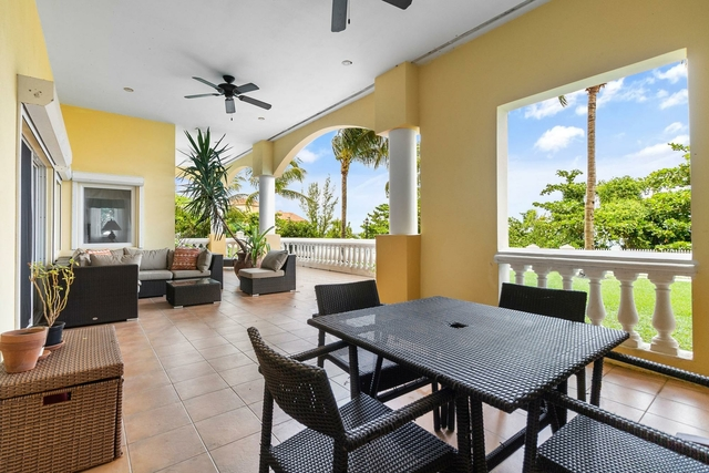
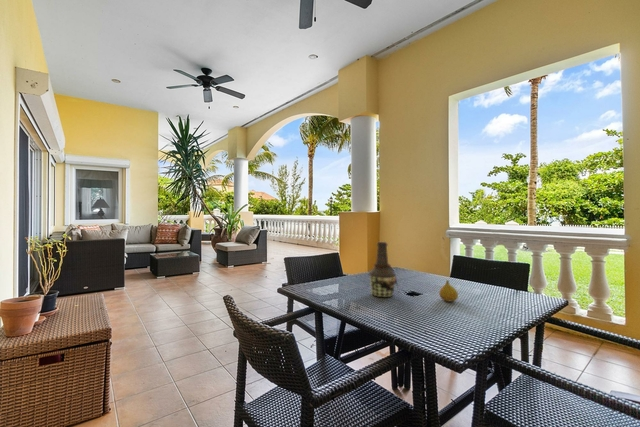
+ bottle [368,241,399,298]
+ fruit [438,279,459,302]
